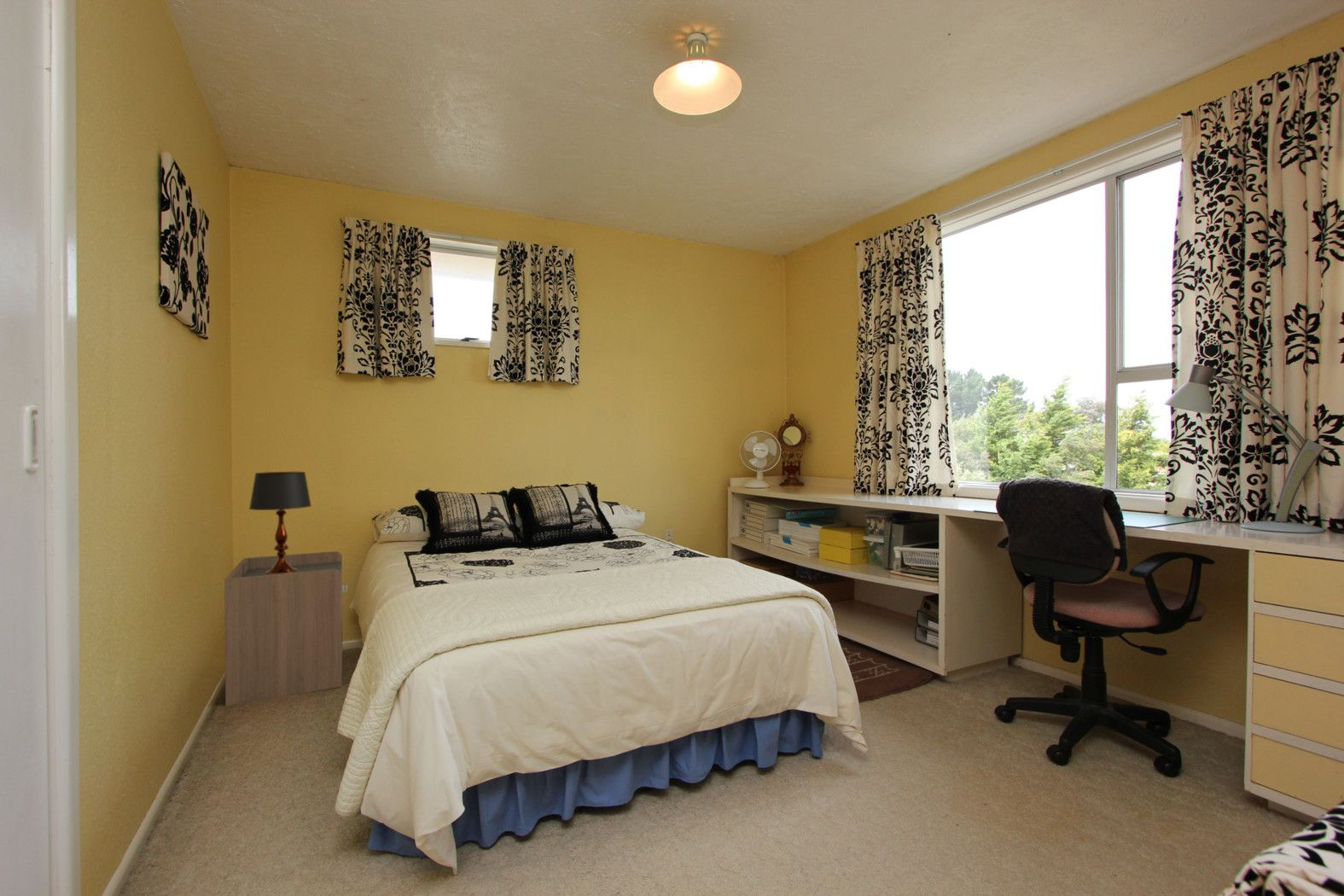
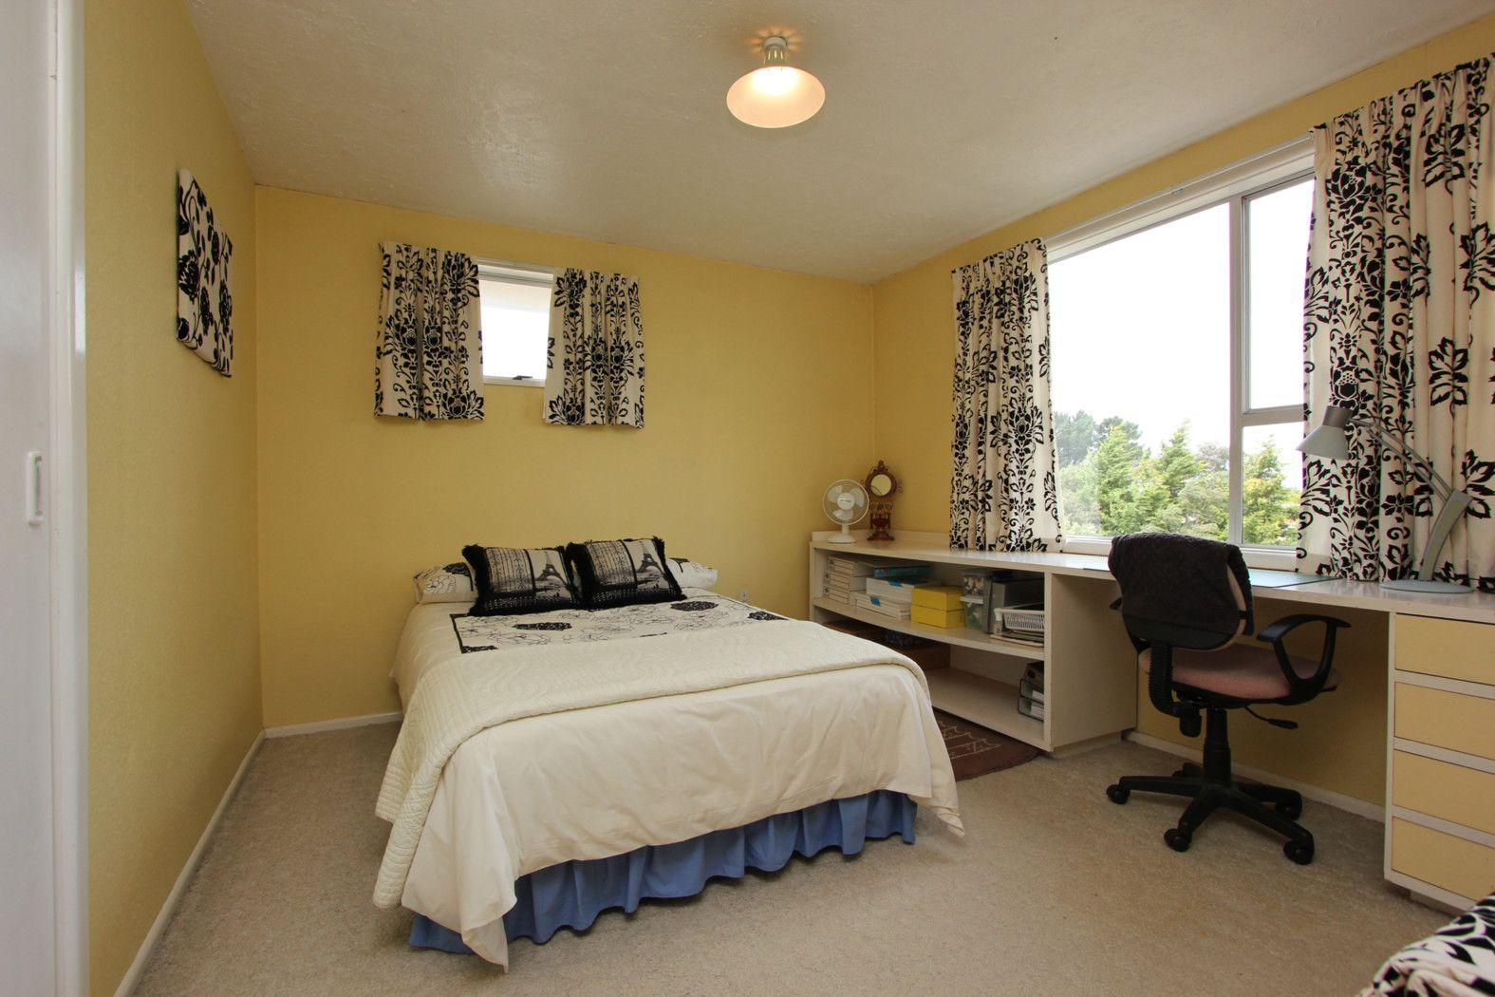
- nightstand [224,550,348,707]
- table lamp [248,471,312,575]
